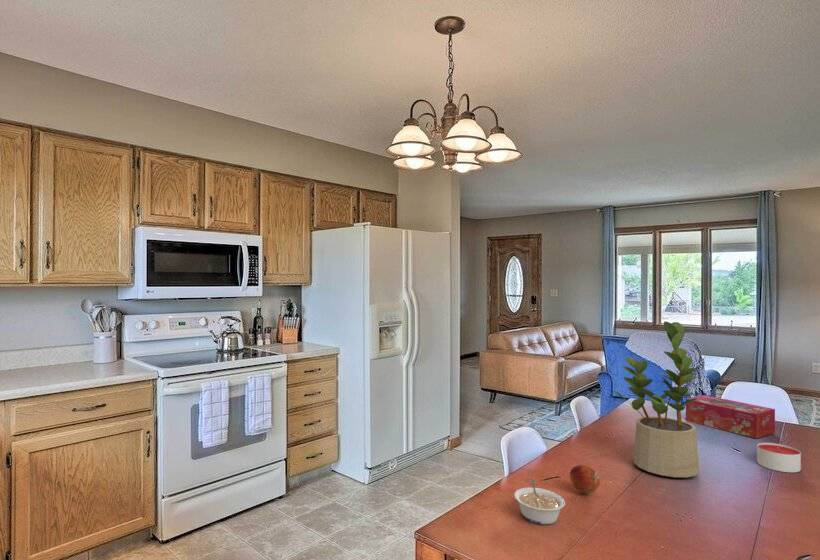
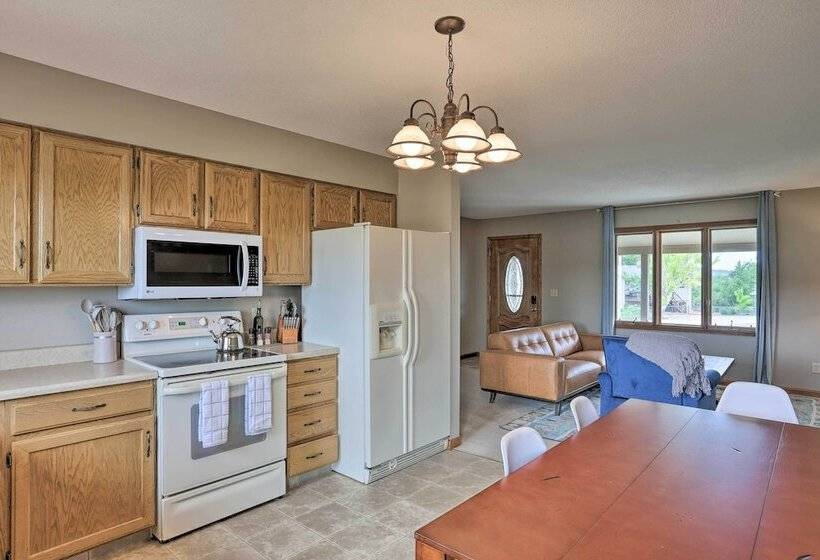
- potted plant [612,321,701,478]
- candle [756,442,802,473]
- tissue box [685,394,776,439]
- fruit [569,464,600,494]
- legume [513,479,566,525]
